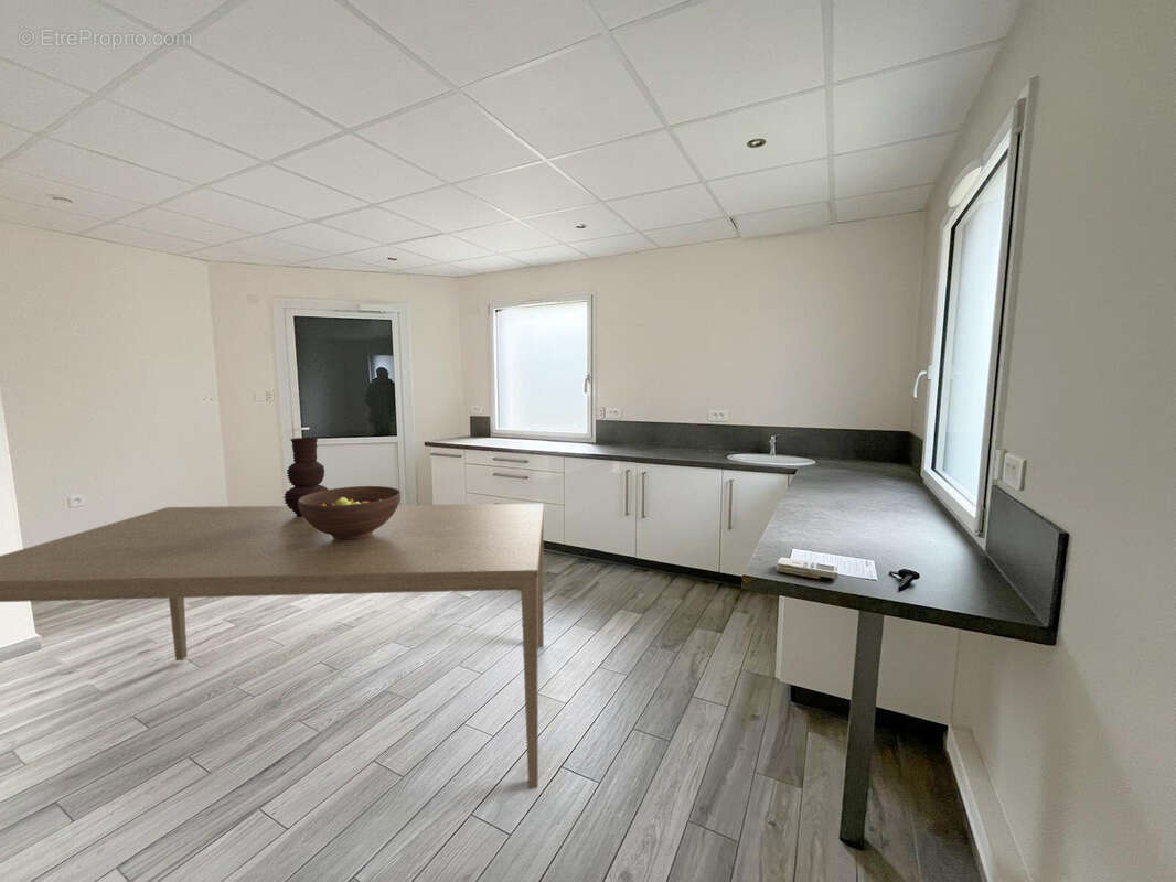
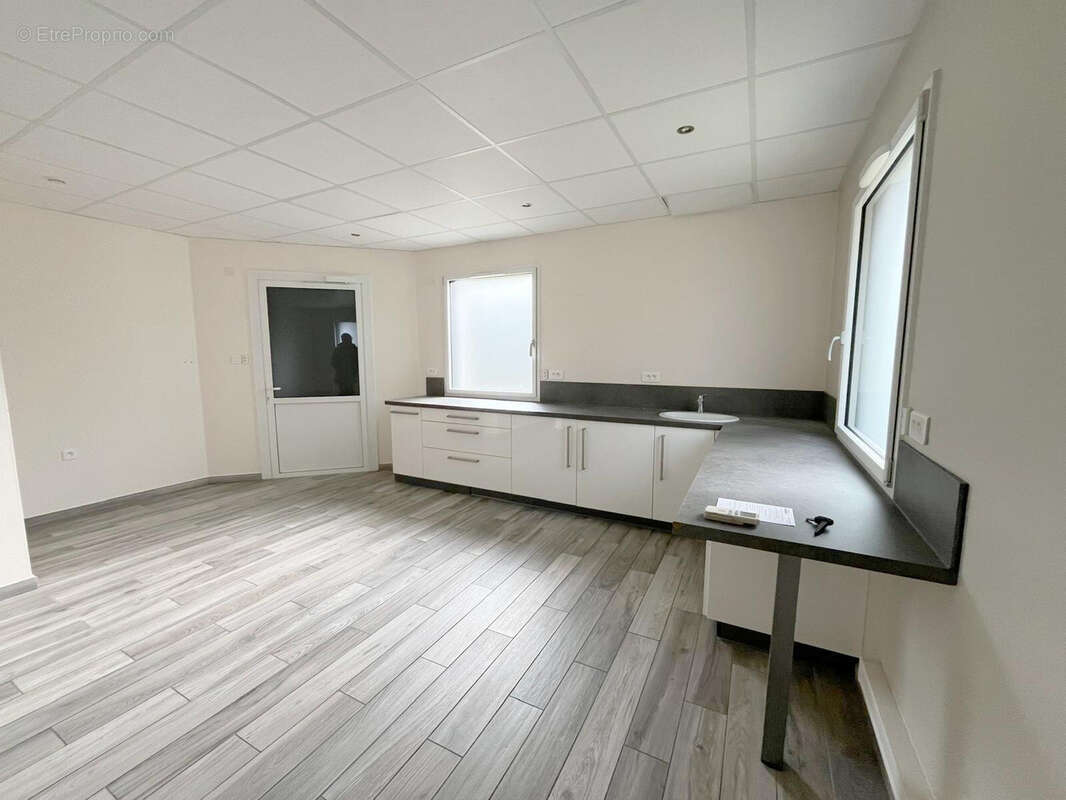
- dining table [0,503,545,789]
- vase [282,437,329,517]
- fruit bowl [298,485,402,540]
